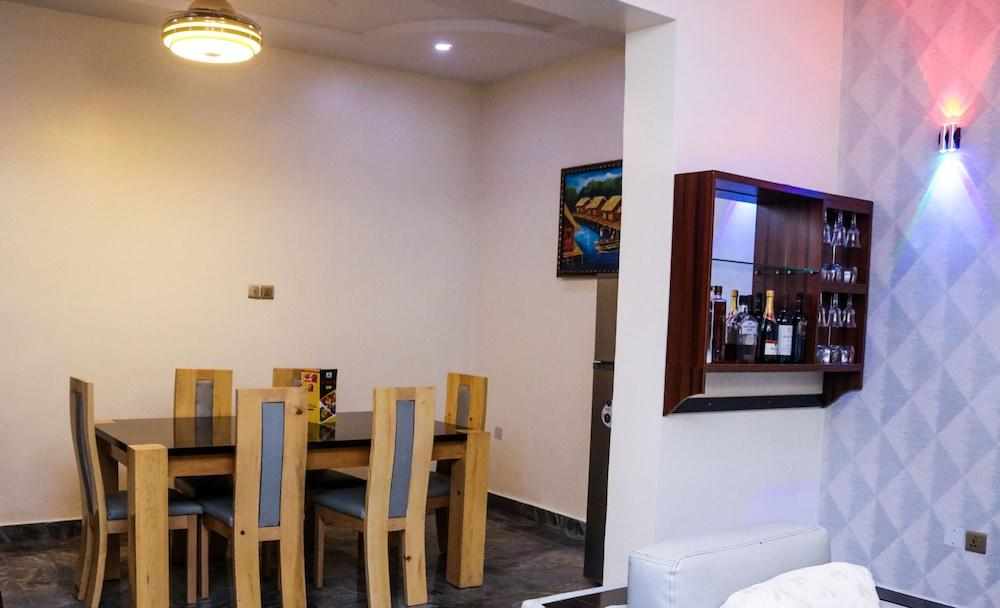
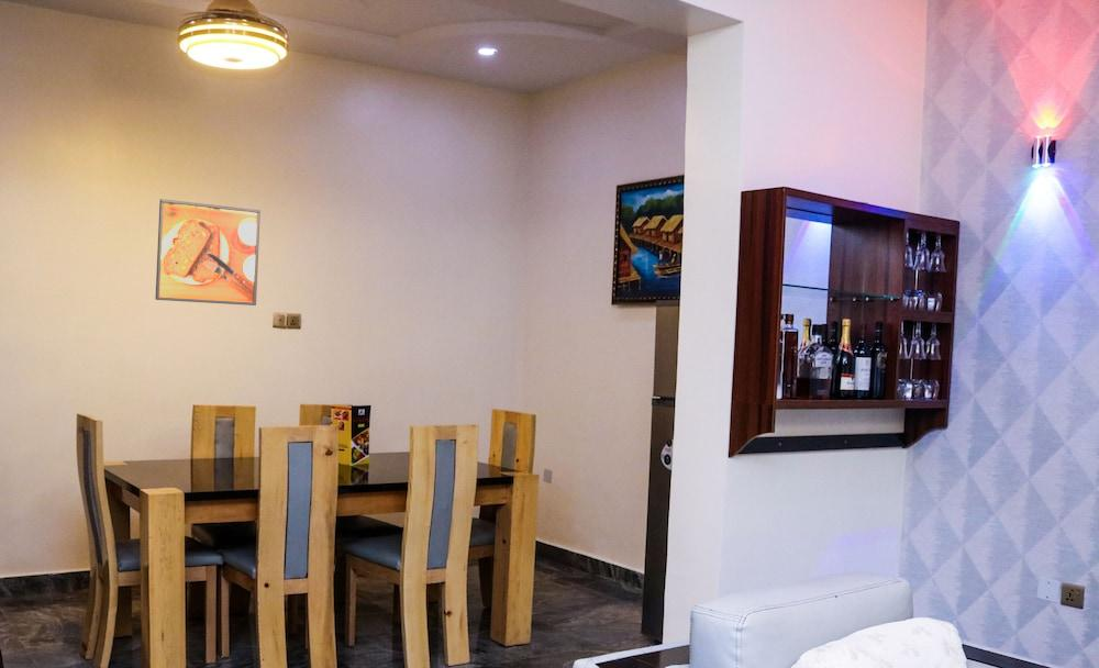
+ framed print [155,198,262,307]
